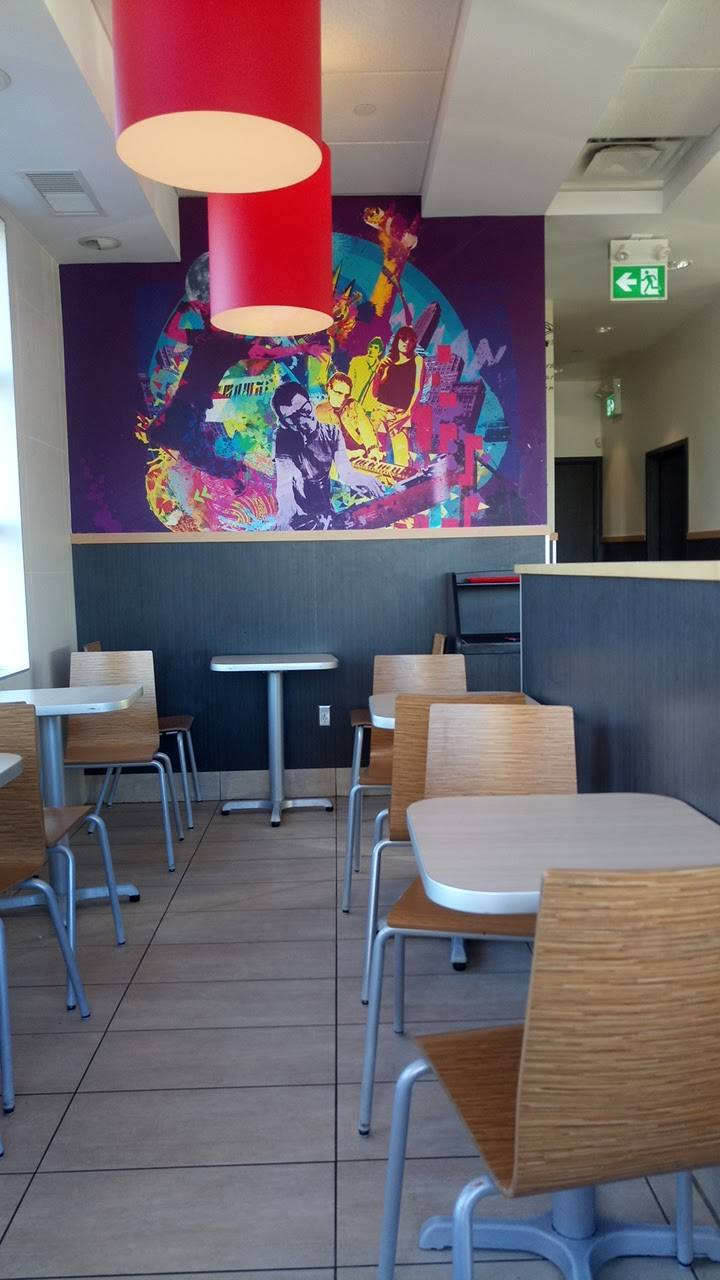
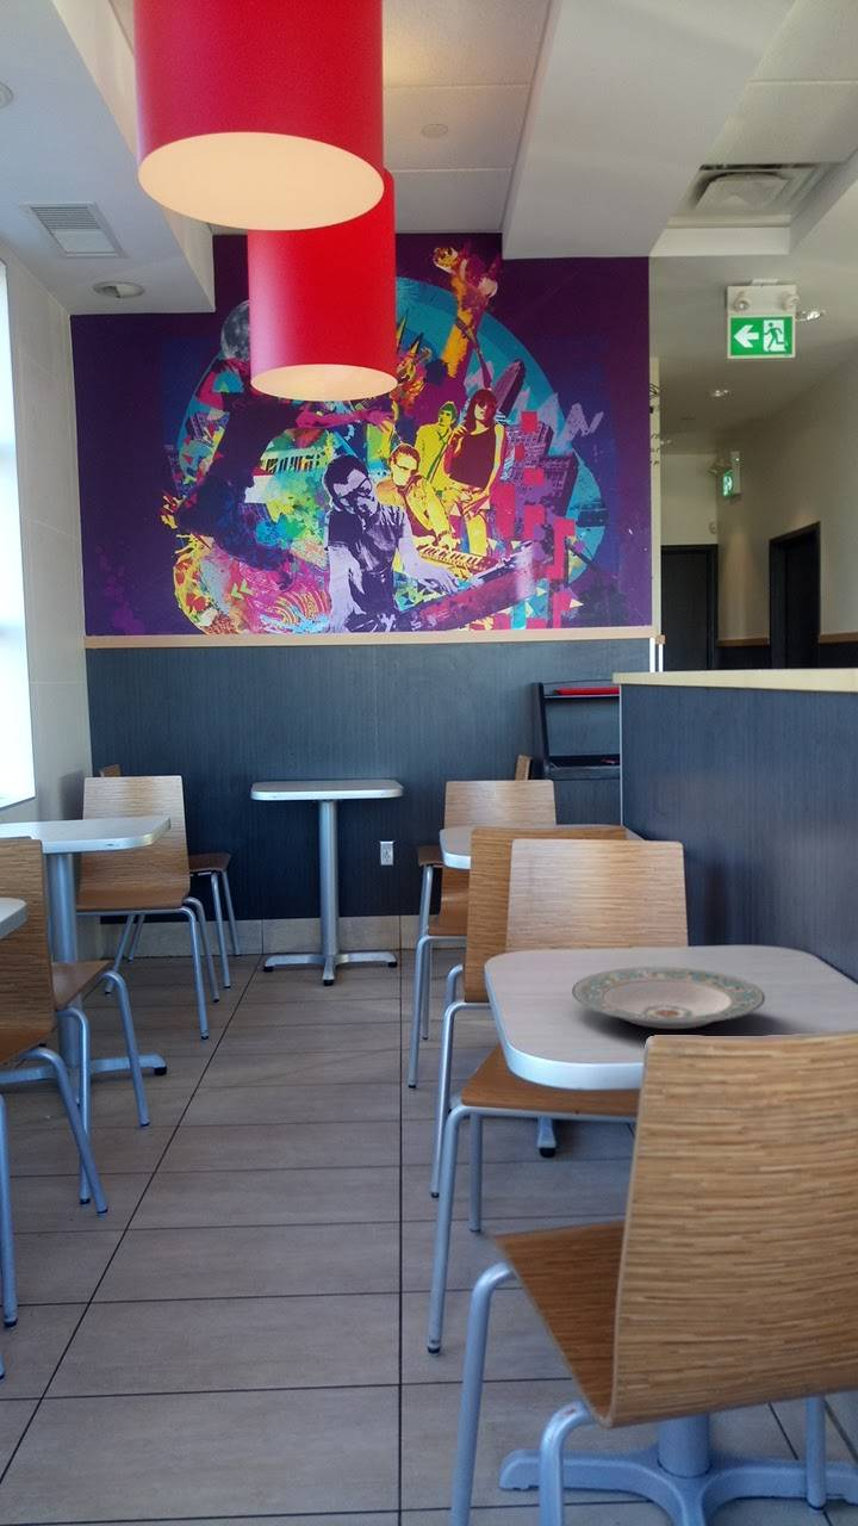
+ plate [570,966,766,1030]
